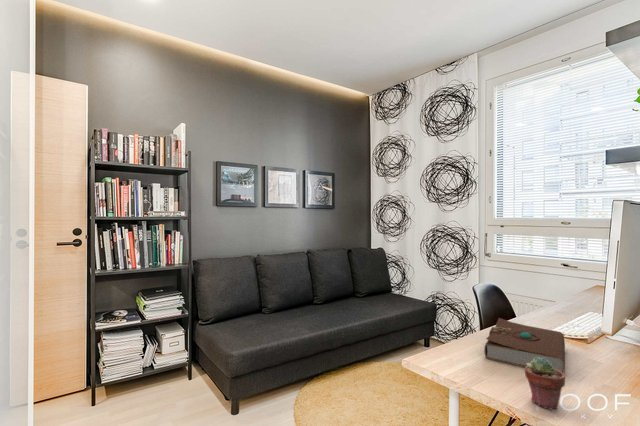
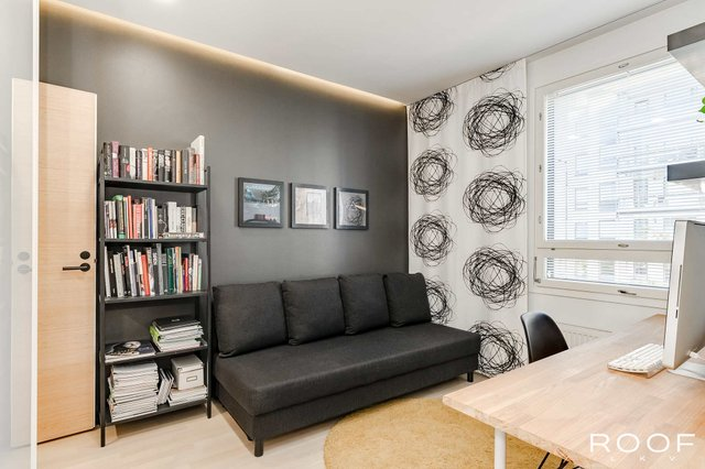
- book [483,317,566,374]
- potted succulent [524,357,566,411]
